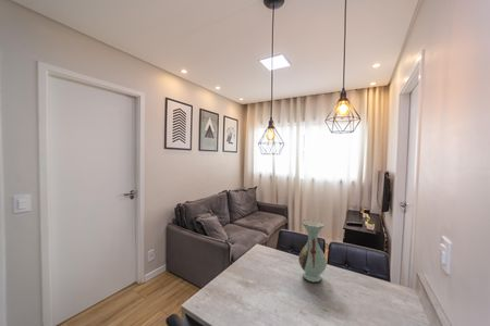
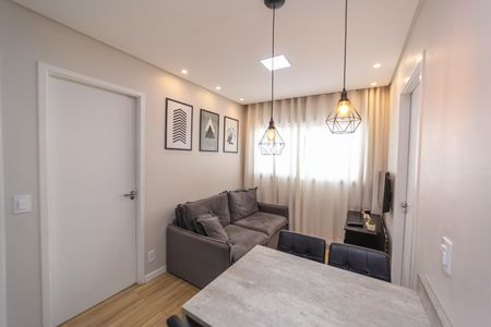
- decorative vase [297,218,328,284]
